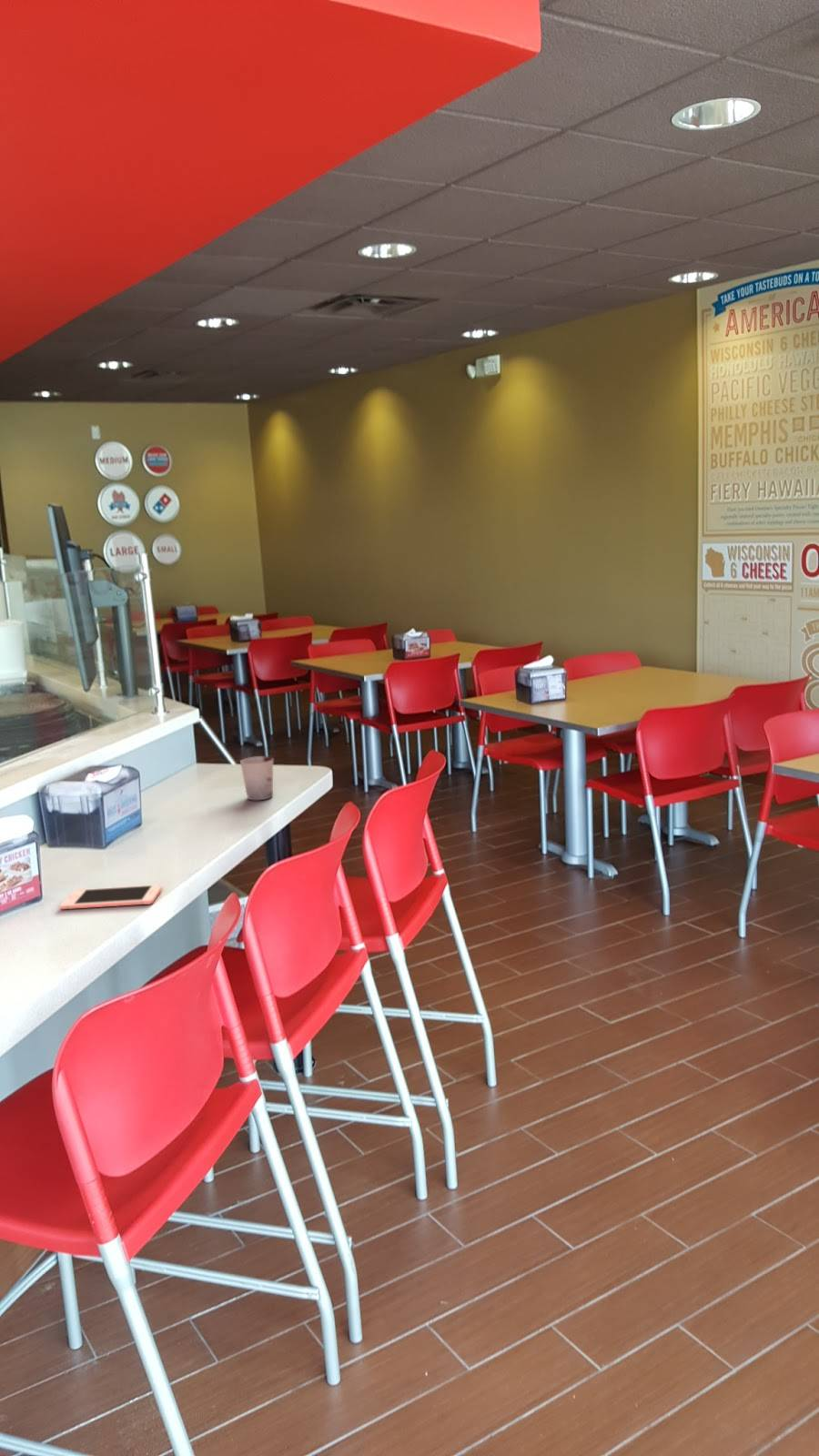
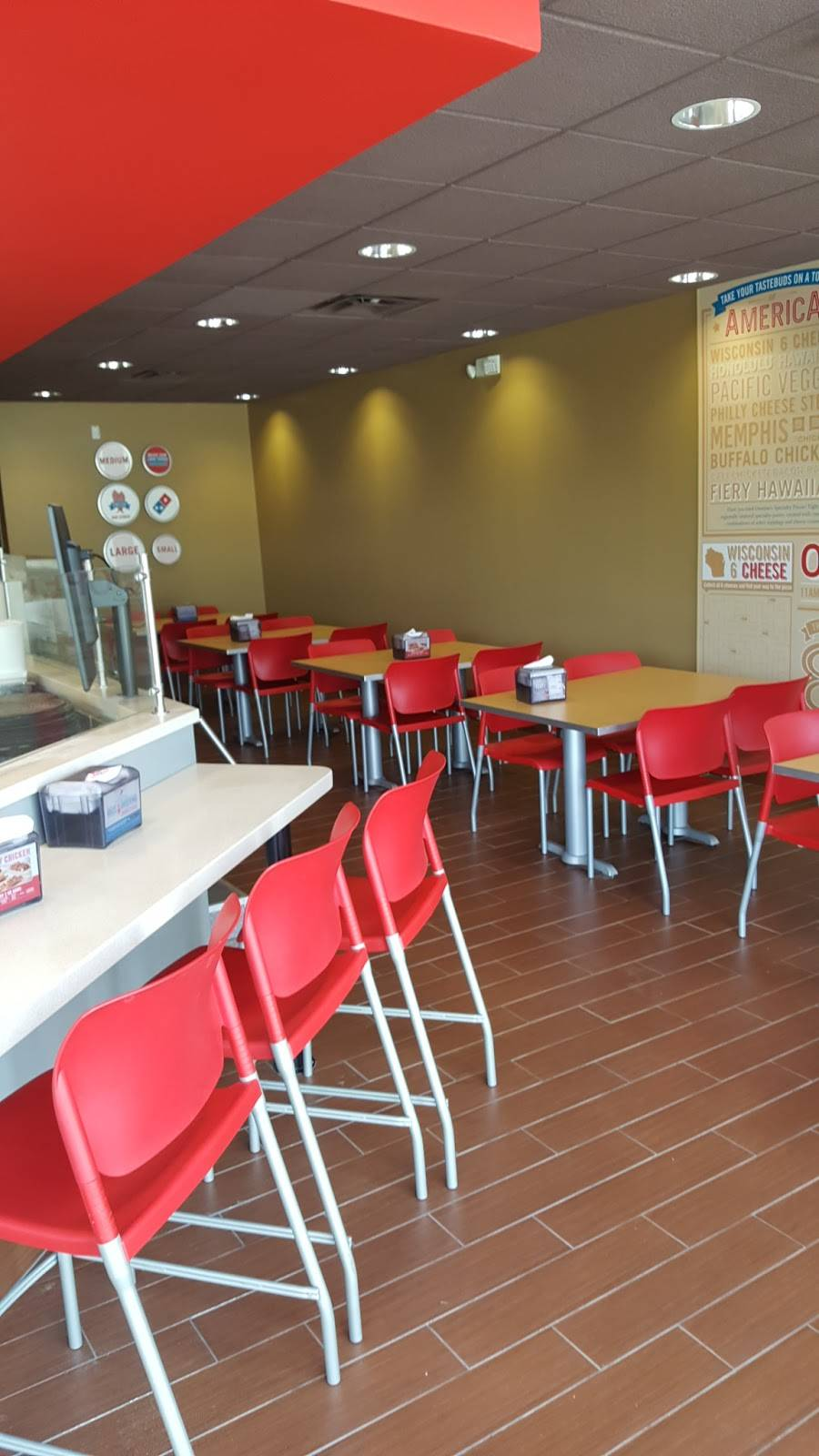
- cell phone [59,884,163,910]
- cup [239,755,274,801]
